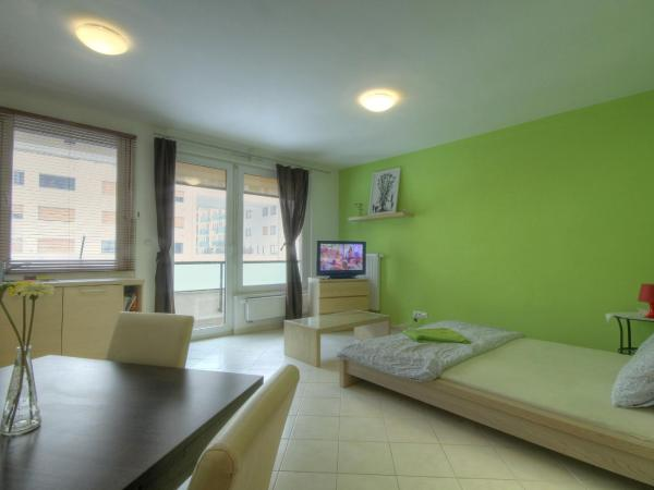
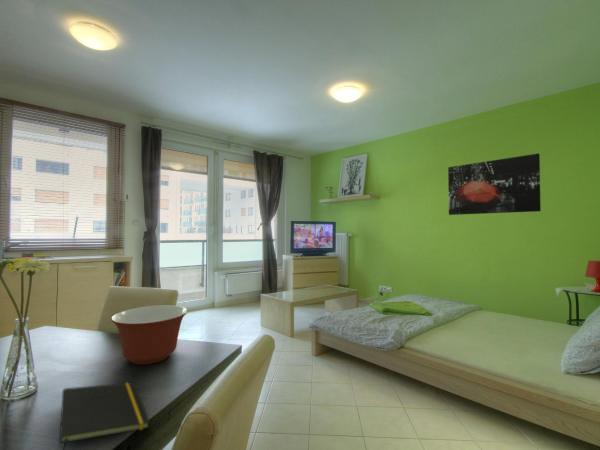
+ notepad [59,382,151,450]
+ wall art [447,152,542,216]
+ mixing bowl [110,304,188,365]
